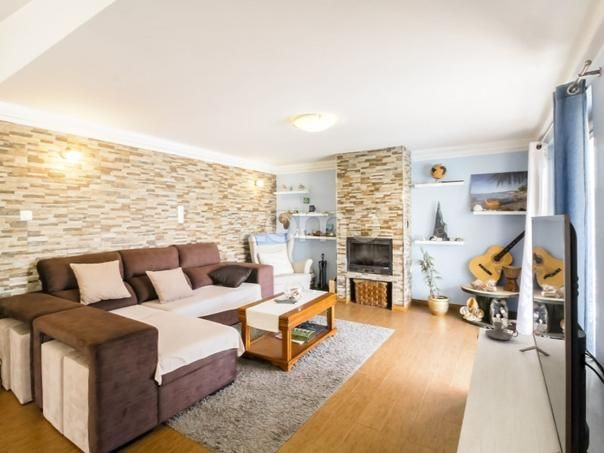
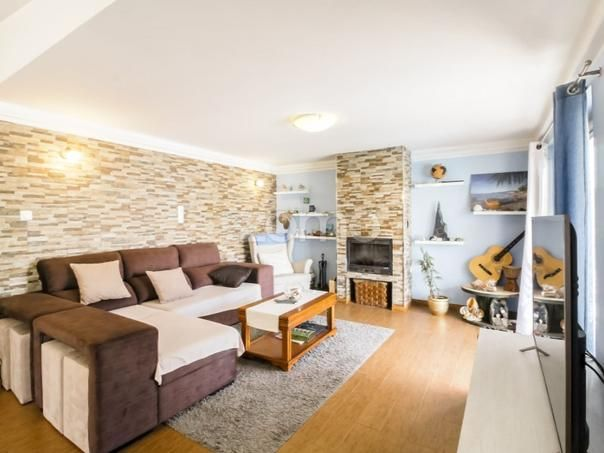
- candle holder [484,321,519,341]
